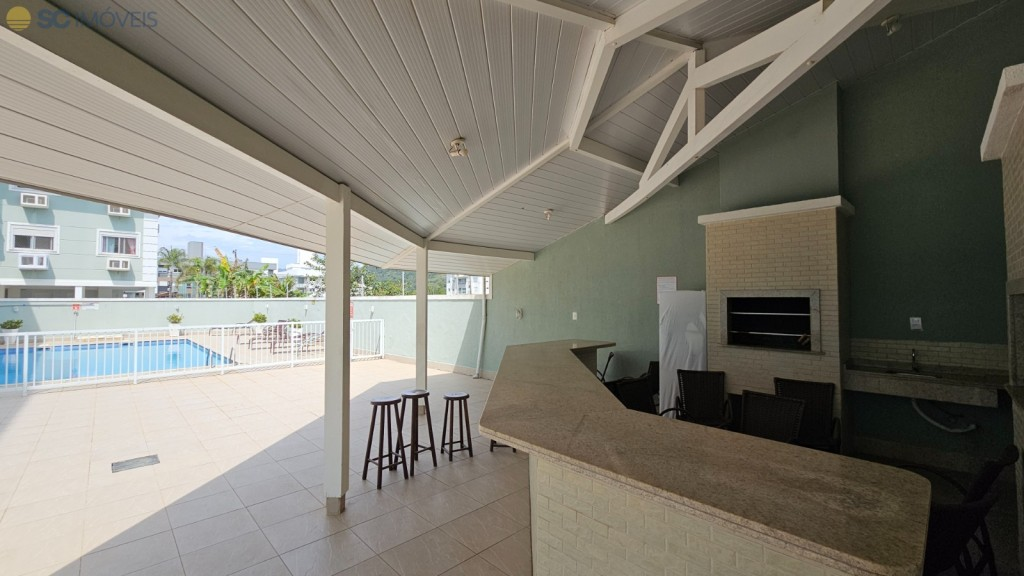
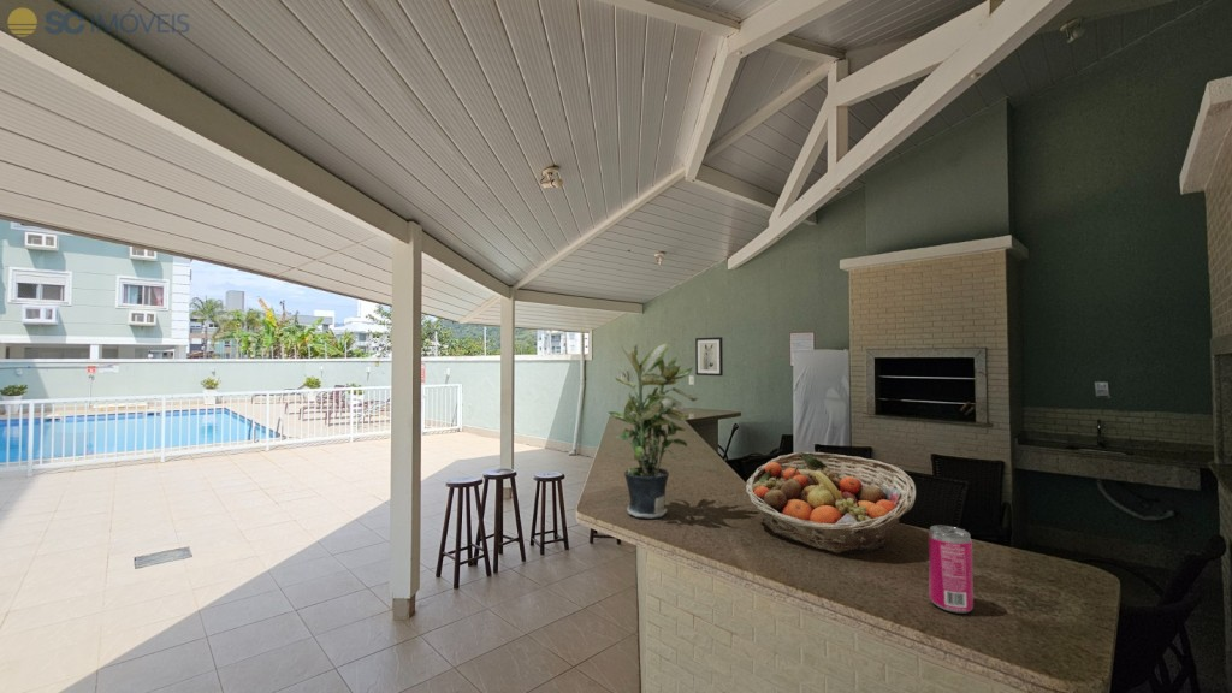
+ wall art [694,336,724,377]
+ beverage can [928,525,975,615]
+ fruit basket [745,451,917,555]
+ potted plant [606,342,699,520]
